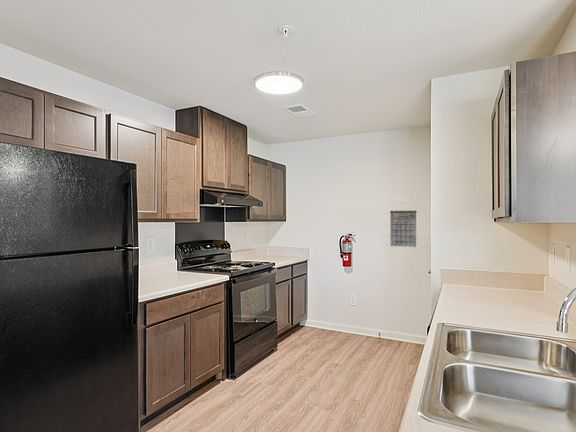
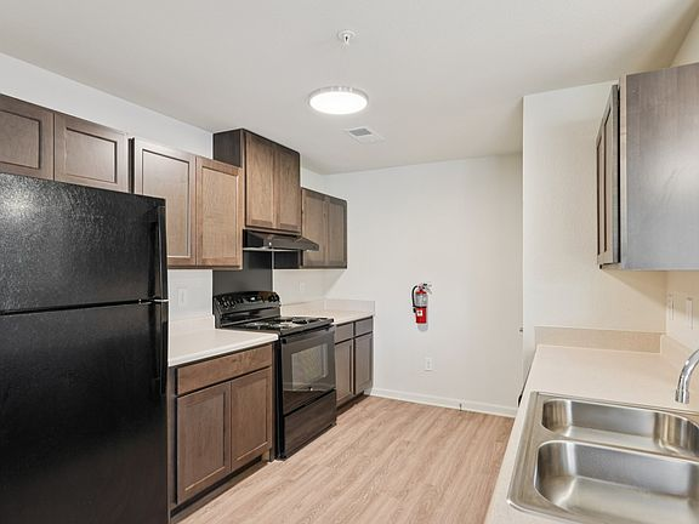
- calendar [389,202,417,248]
